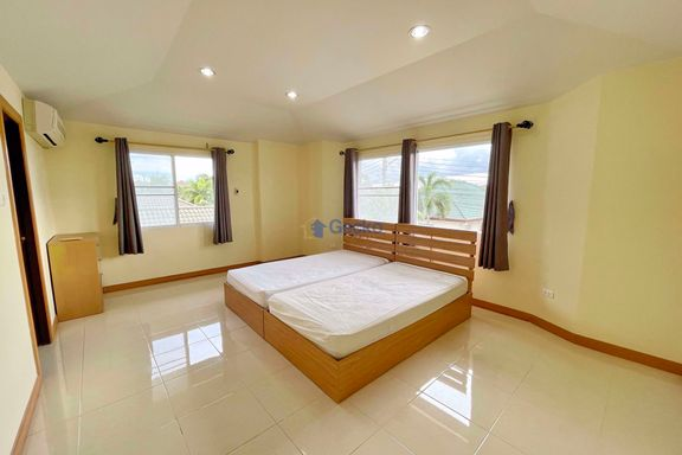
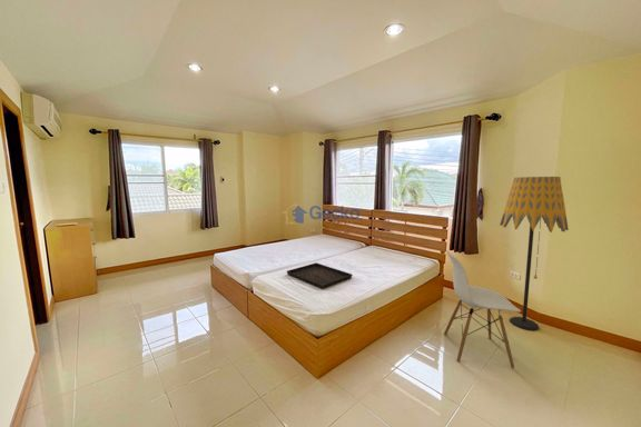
+ chair [443,249,522,369]
+ serving tray [286,261,354,290]
+ floor lamp [499,176,570,331]
